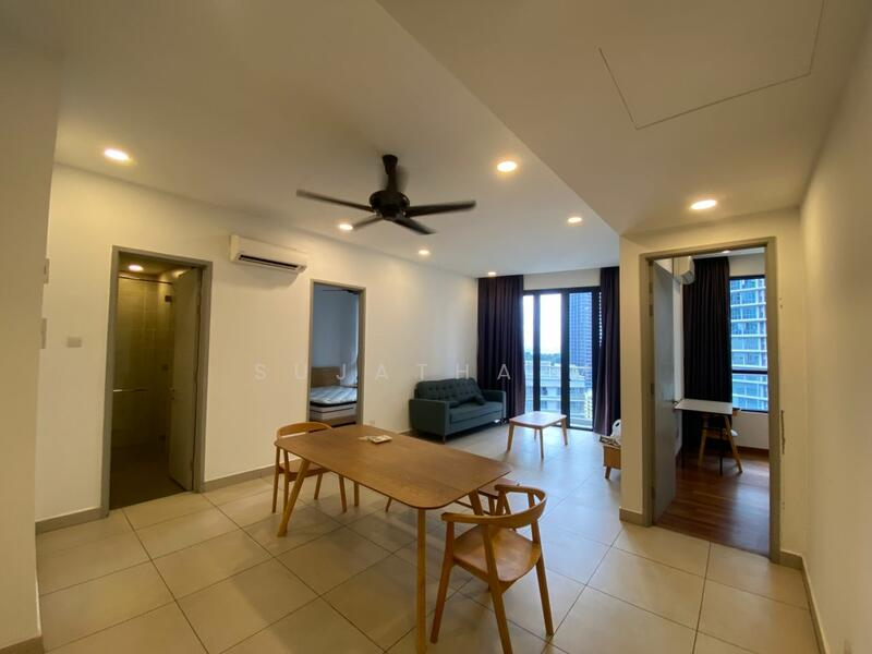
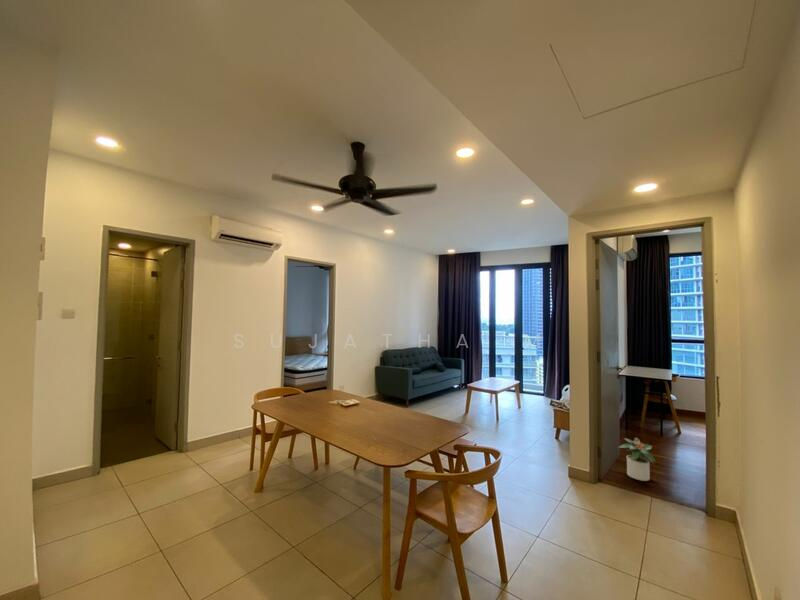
+ potted plant [617,436,657,482]
